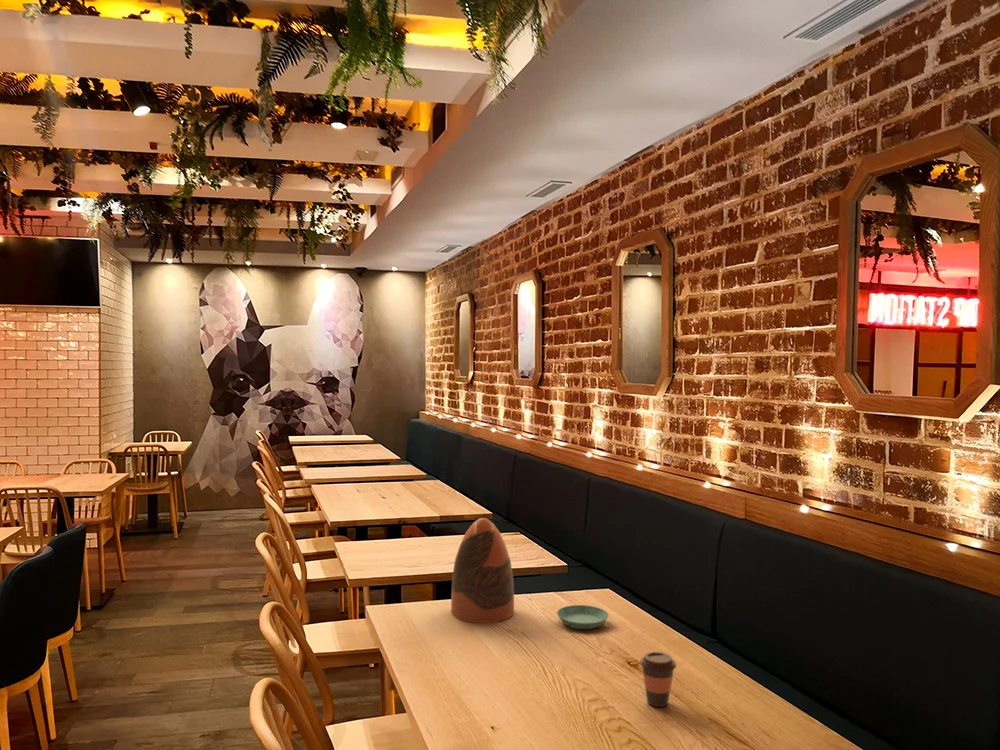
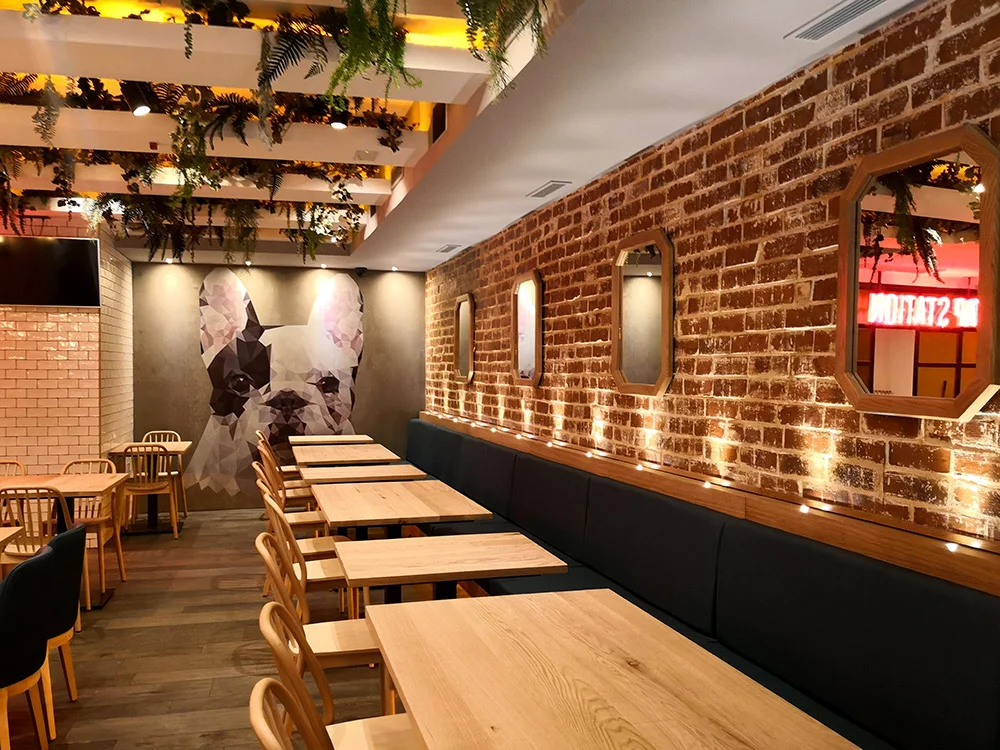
- coffee cup [639,651,677,708]
- decorative vase [450,517,515,624]
- saucer [556,604,609,630]
